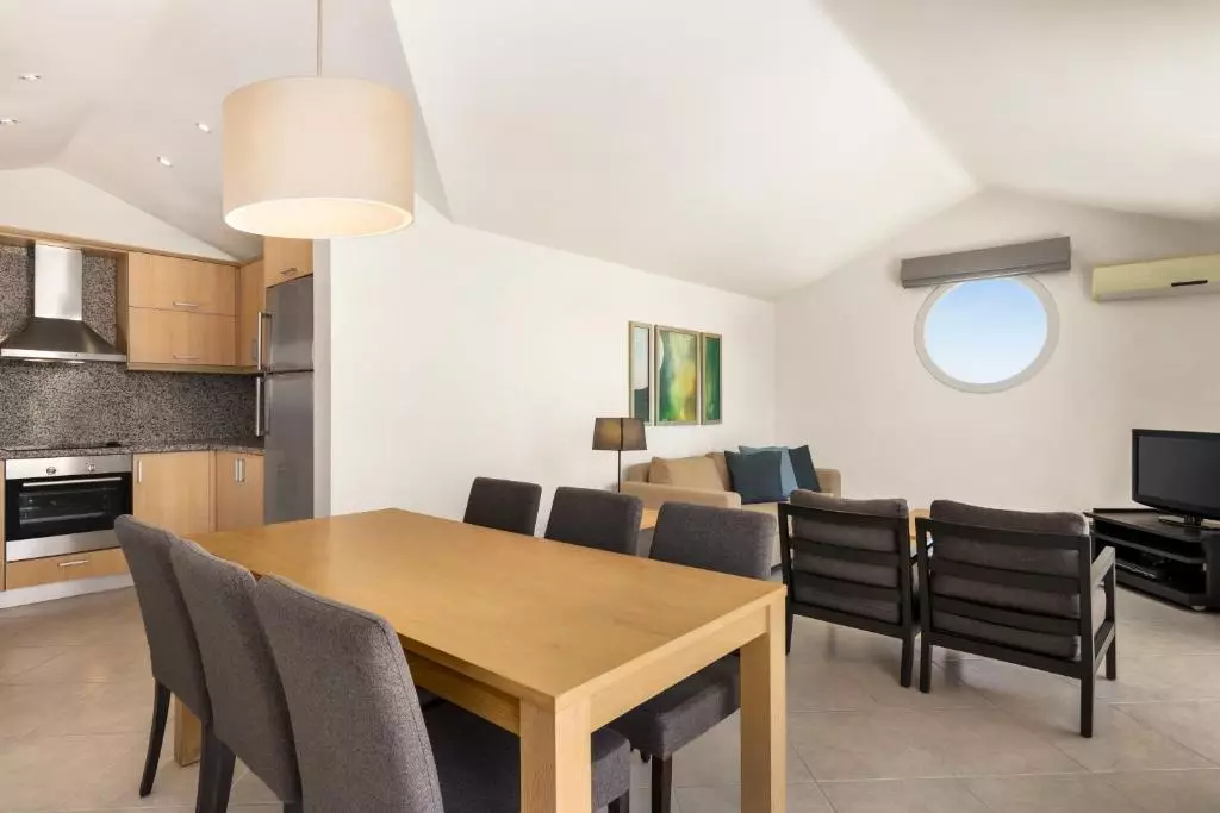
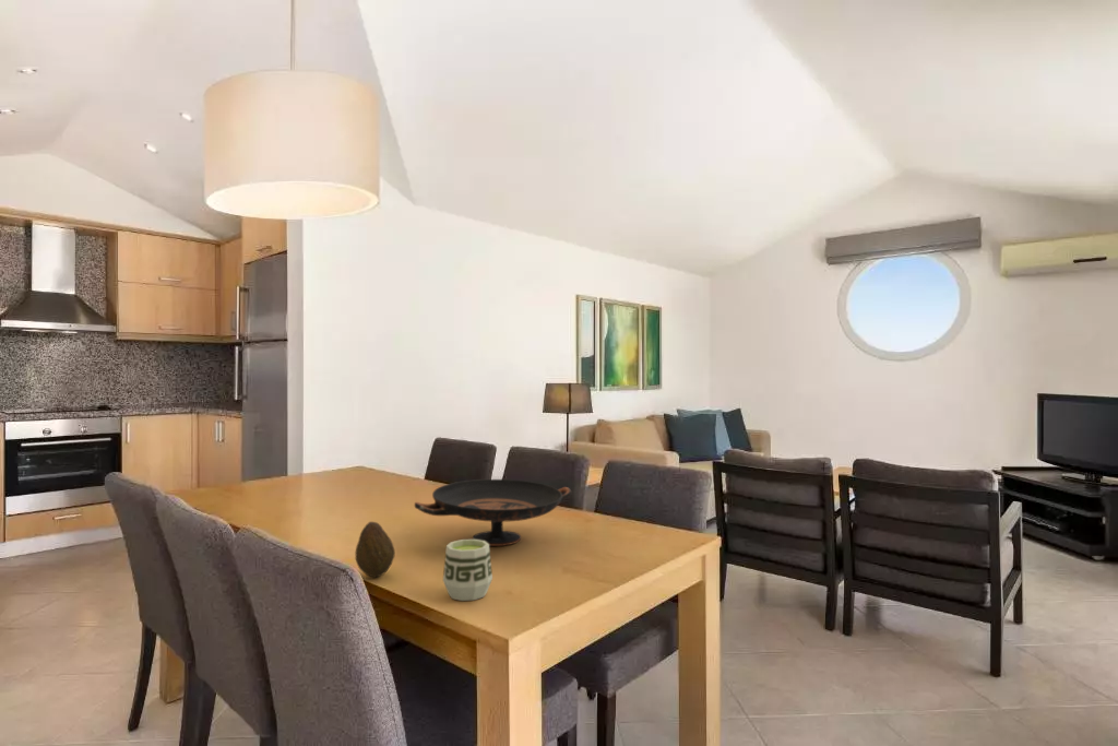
+ cup [442,538,493,602]
+ decorative bowl [414,478,572,547]
+ fruit [354,521,396,578]
